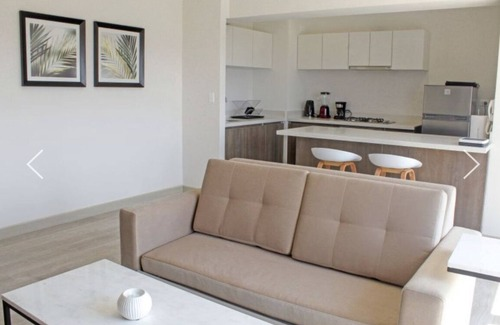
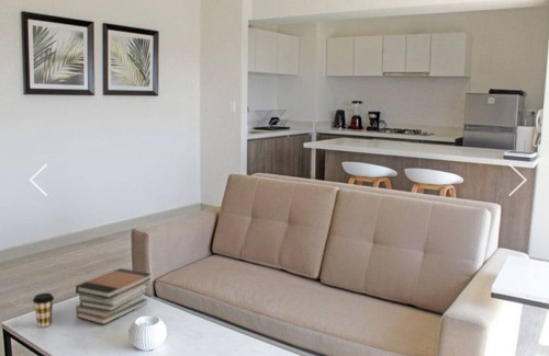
+ coffee cup [32,292,55,329]
+ book stack [74,267,152,325]
